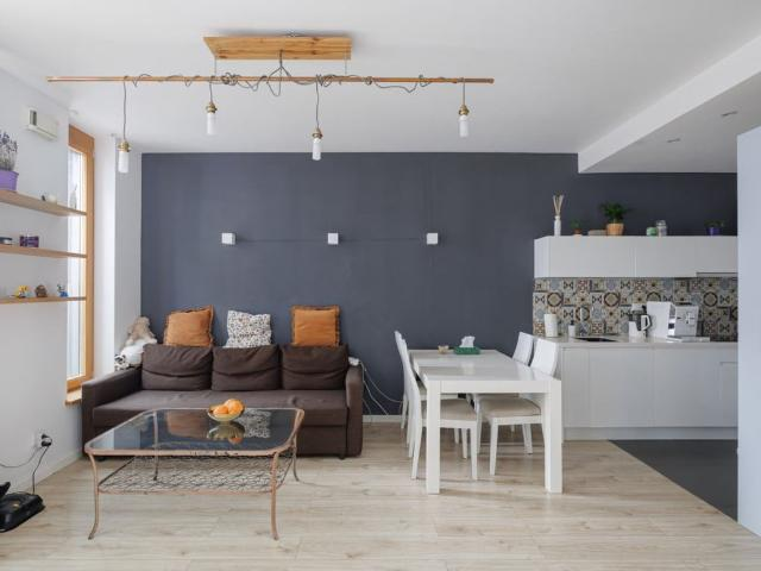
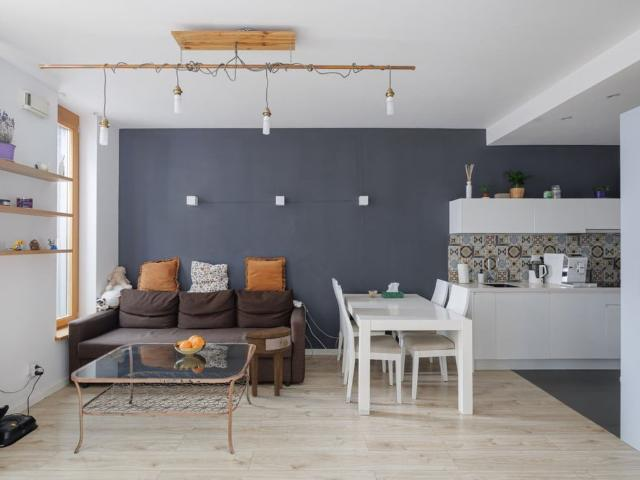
+ side table [245,325,292,397]
